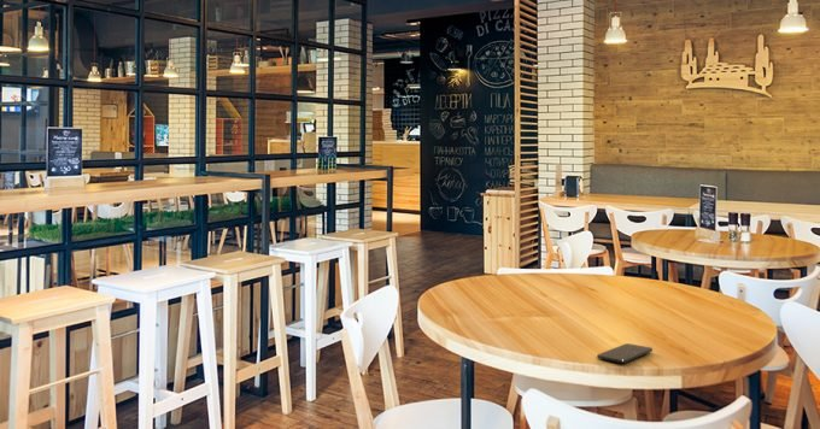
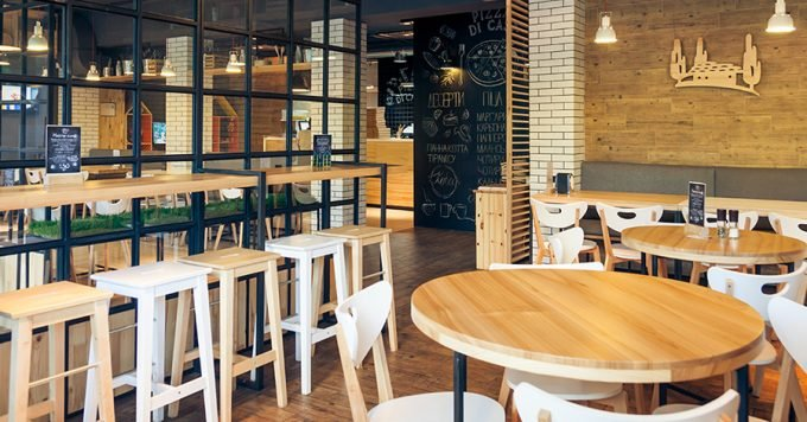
- smartphone [596,342,654,364]
